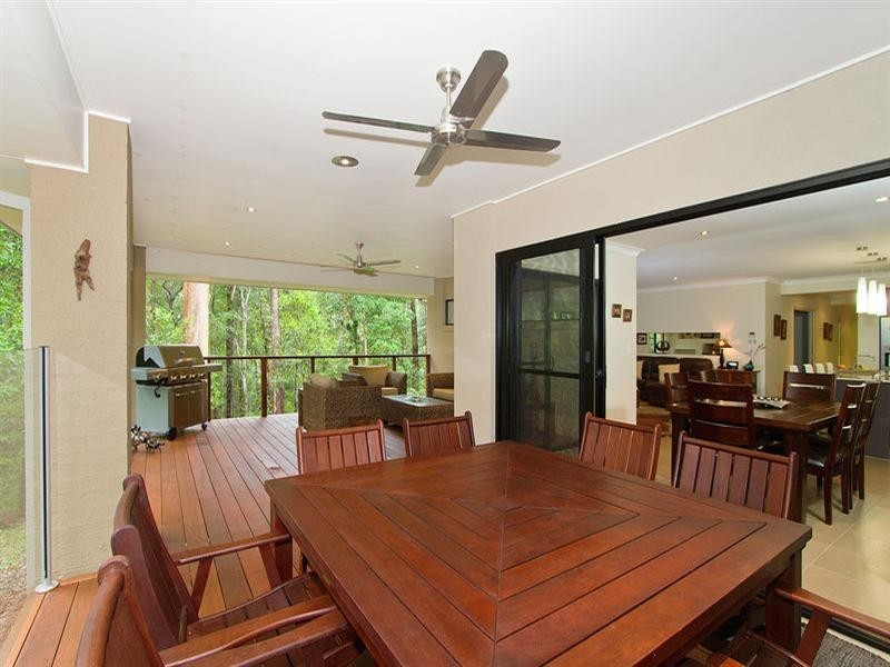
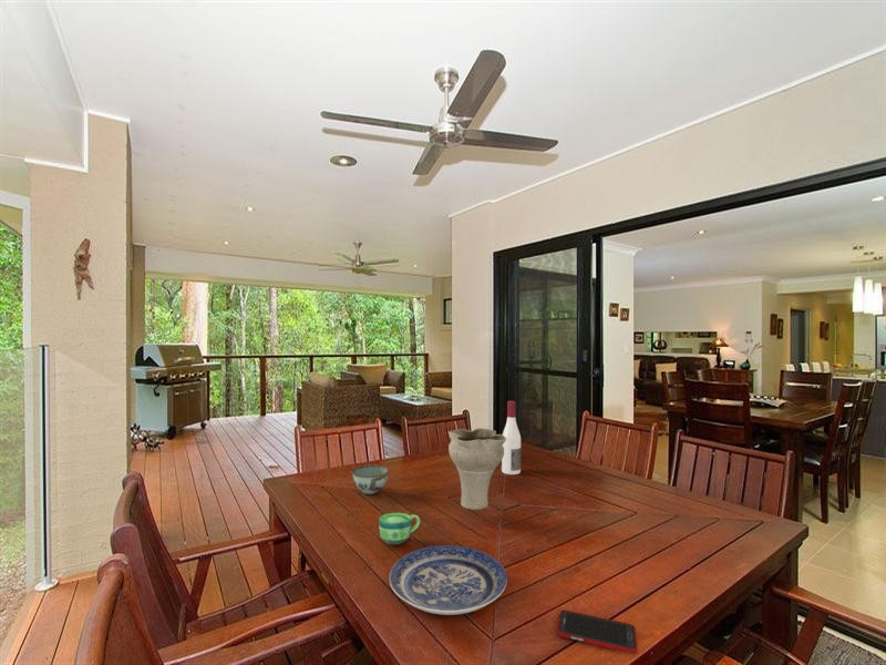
+ cup [378,512,421,545]
+ bowl [351,463,390,495]
+ plate [389,544,508,616]
+ cell phone [556,608,639,655]
+ vase [447,427,506,511]
+ alcohol [501,400,522,475]
